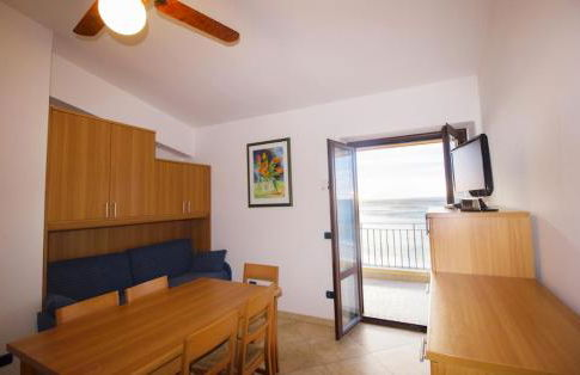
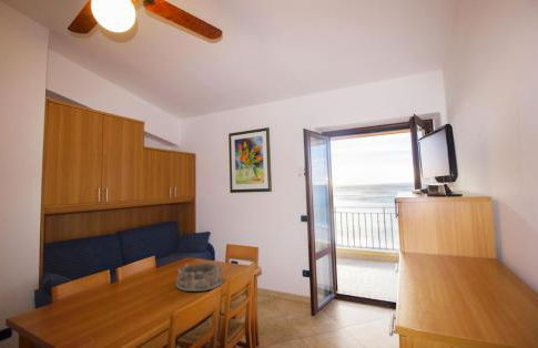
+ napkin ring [174,260,223,293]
